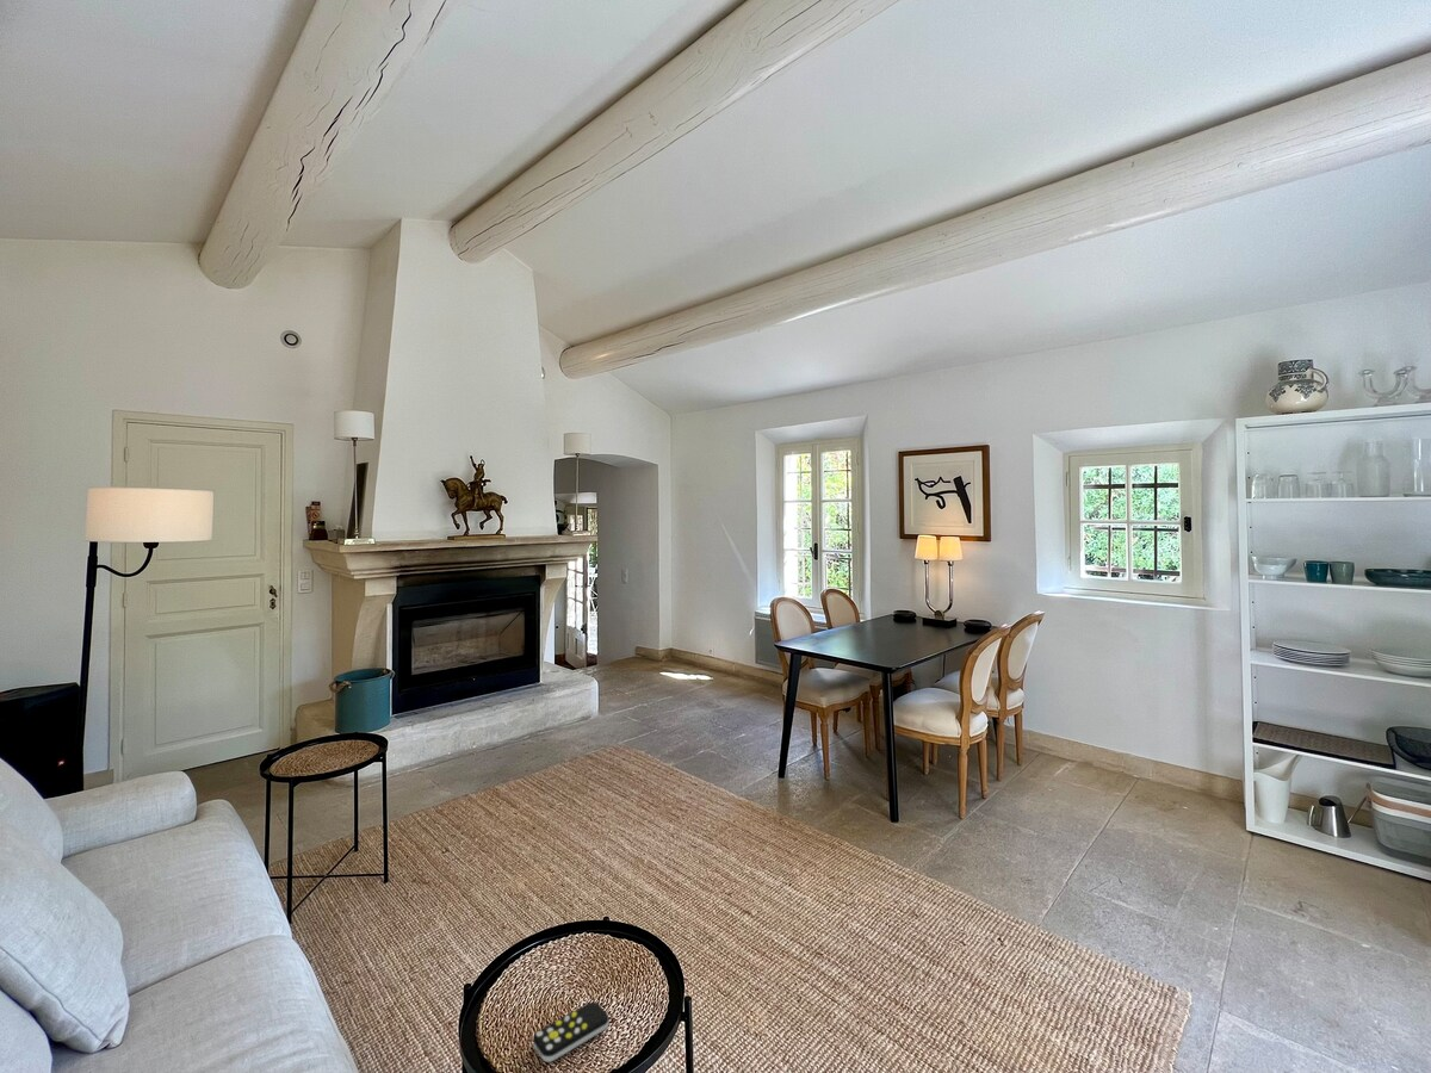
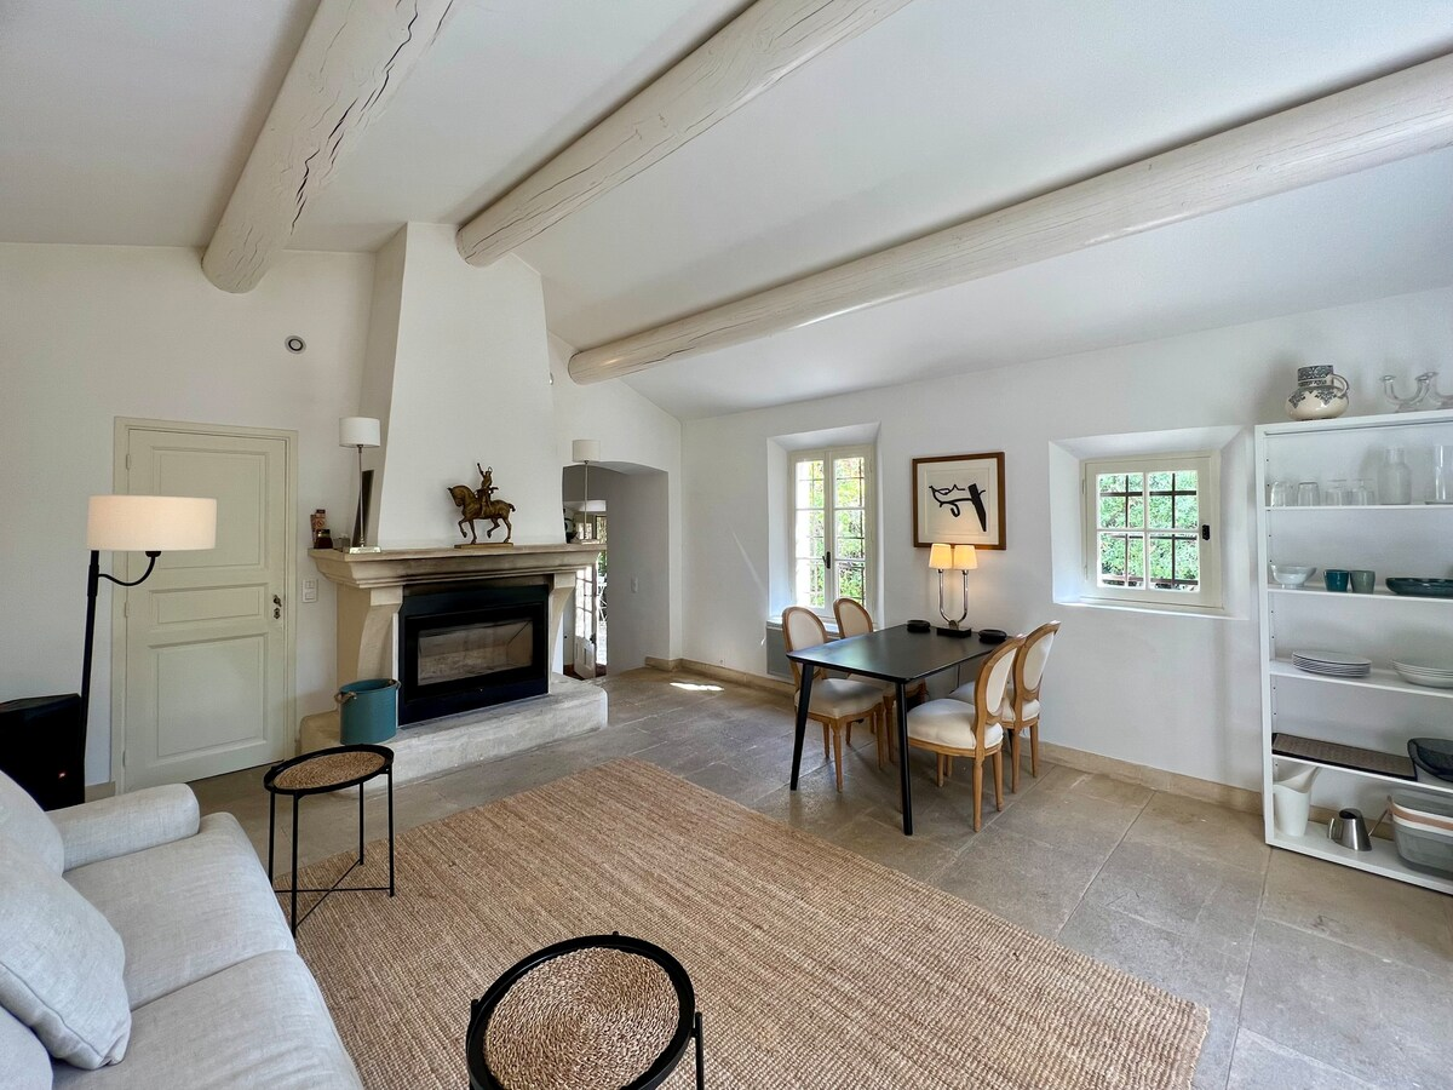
- remote control [532,1000,611,1063]
